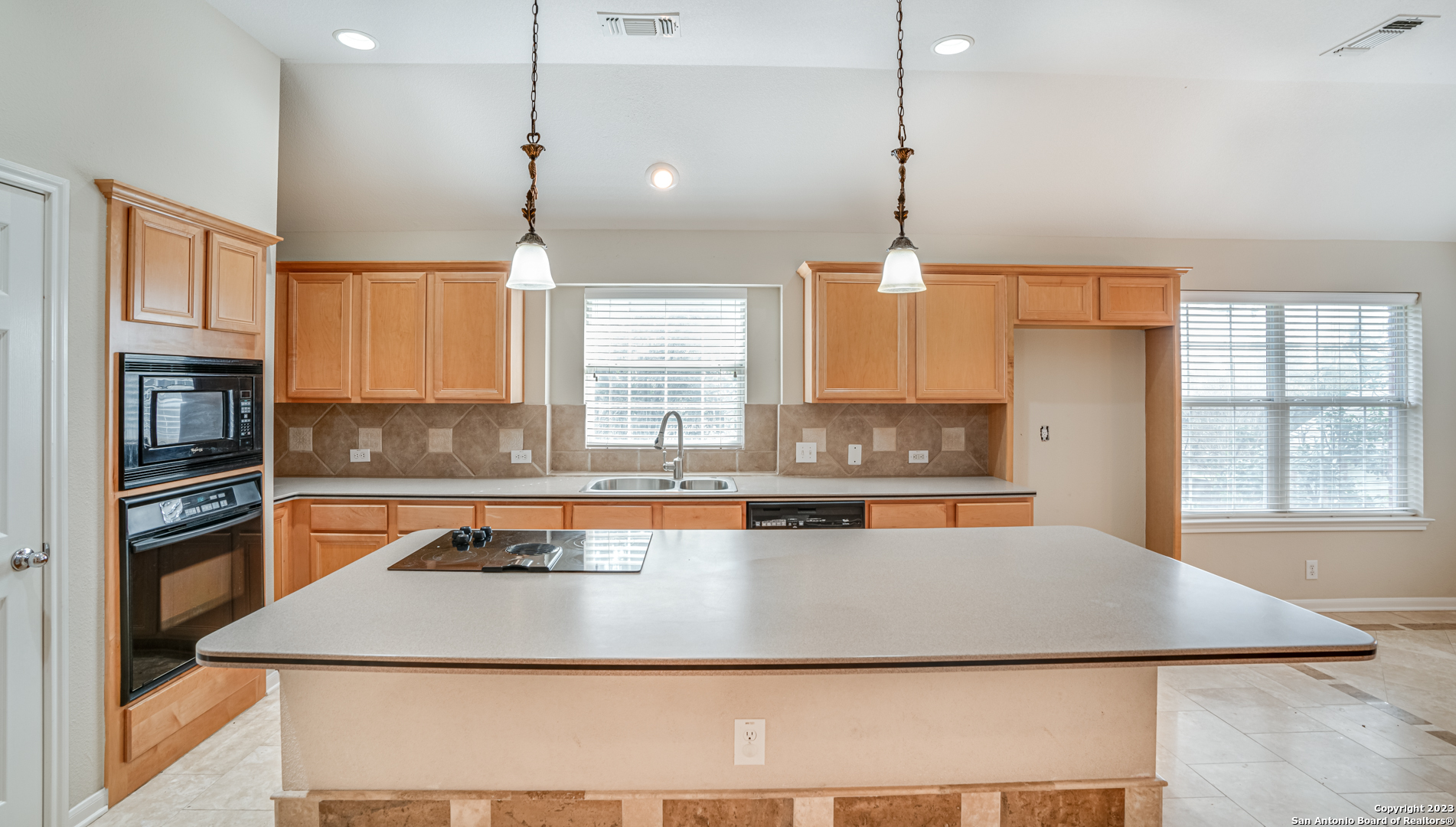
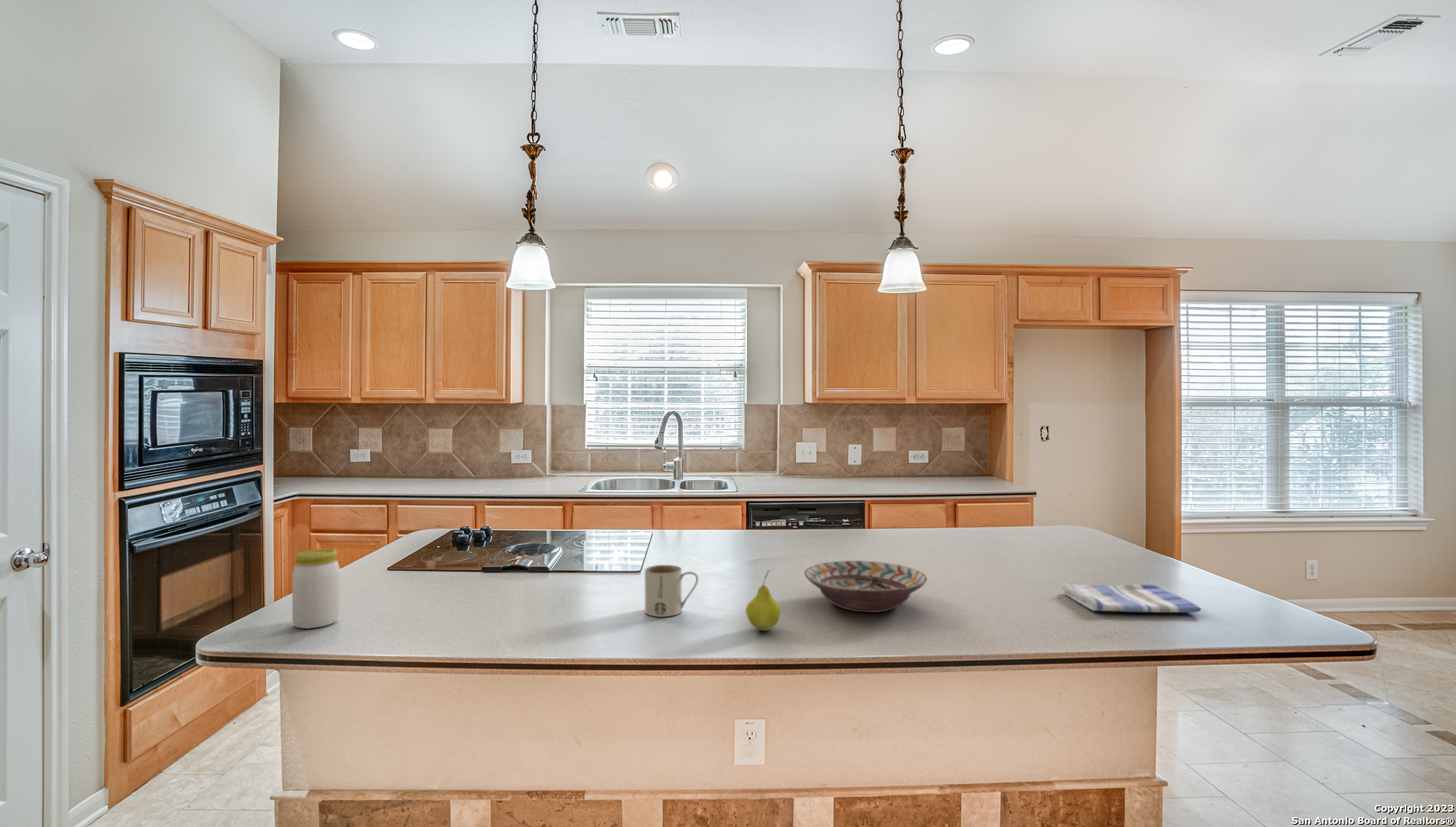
+ fruit [745,570,781,632]
+ dish towel [1060,582,1202,613]
+ mug [644,564,699,617]
+ decorative bowl [804,560,928,613]
+ jar [292,548,341,629]
